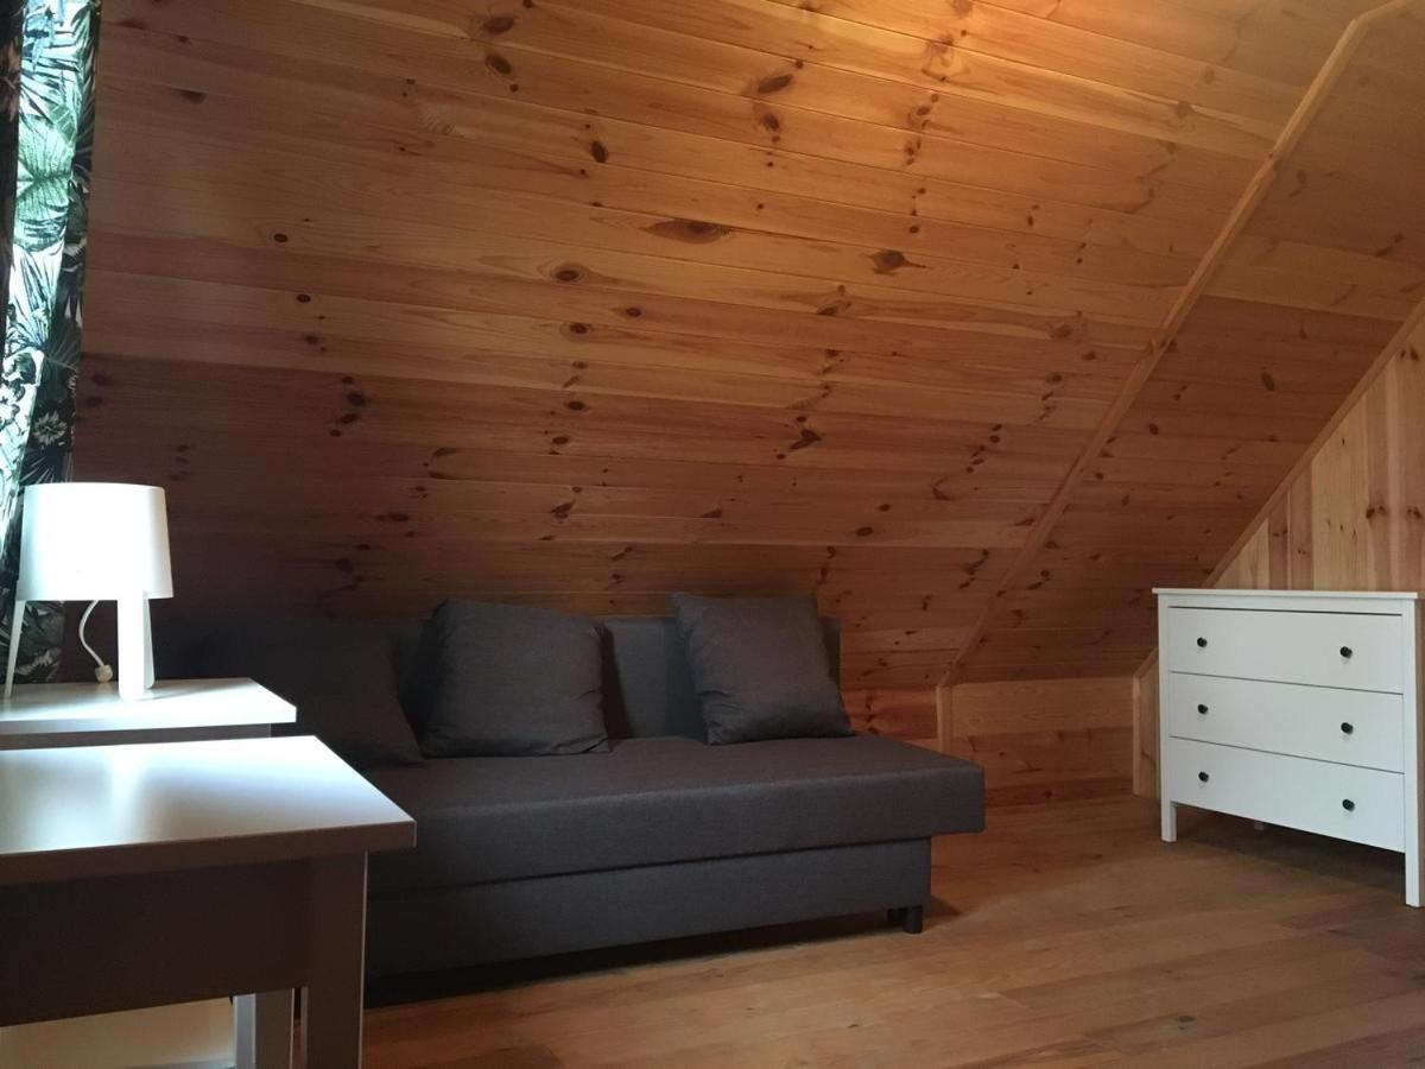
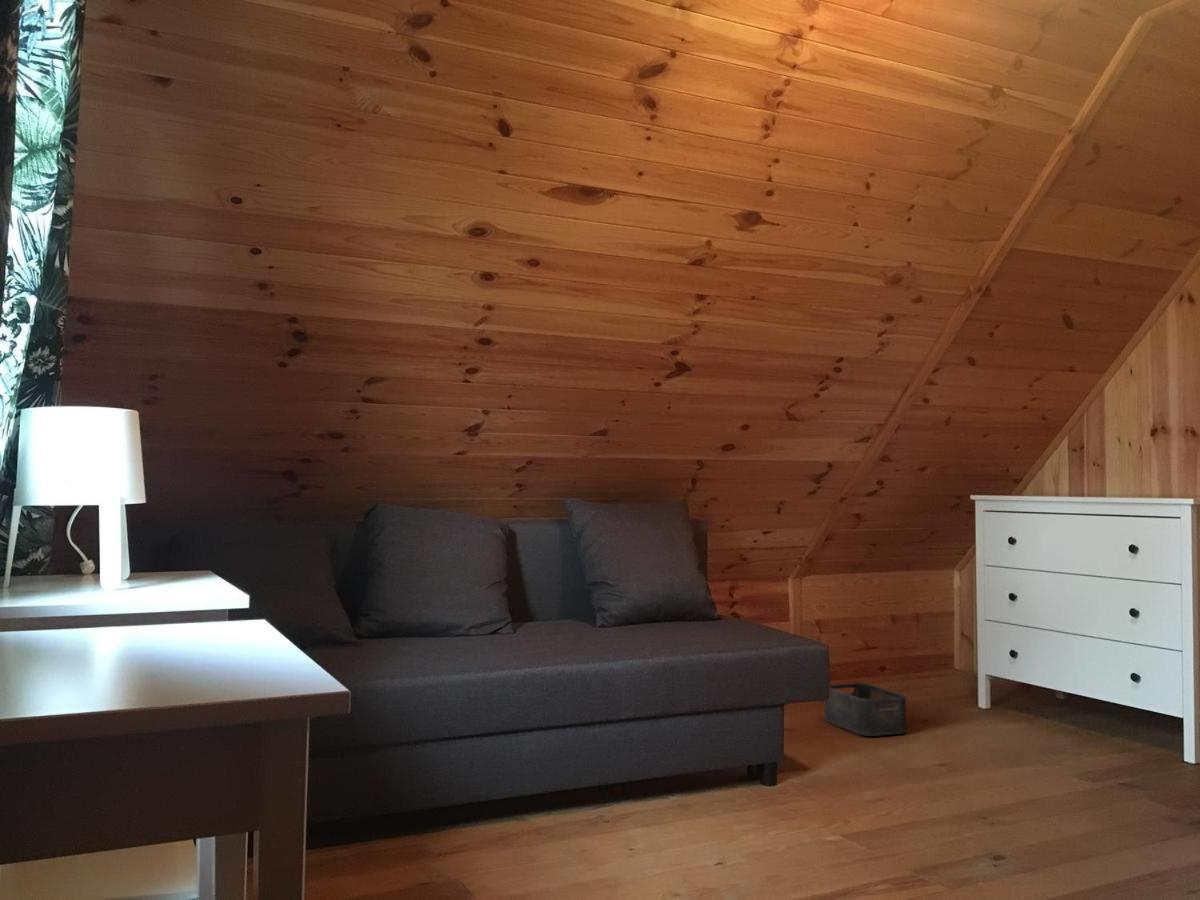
+ storage bin [824,682,907,737]
